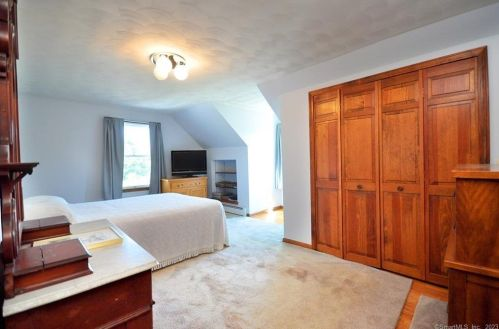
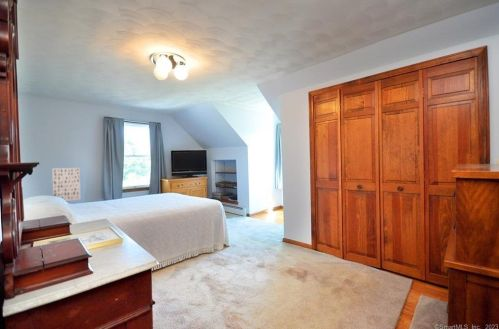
+ wall art [51,167,82,202]
